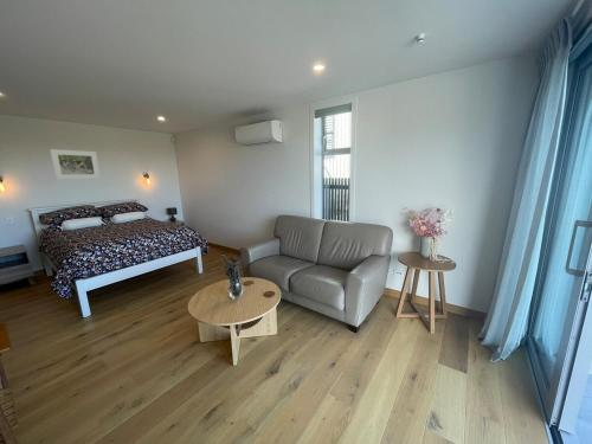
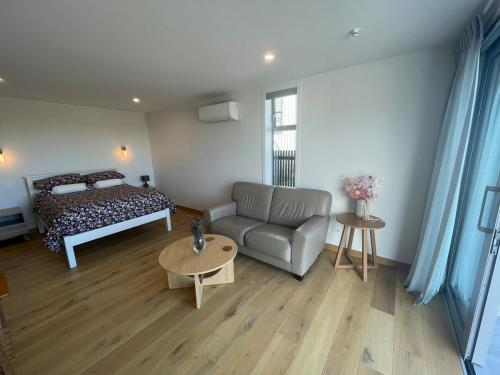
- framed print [49,148,102,180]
